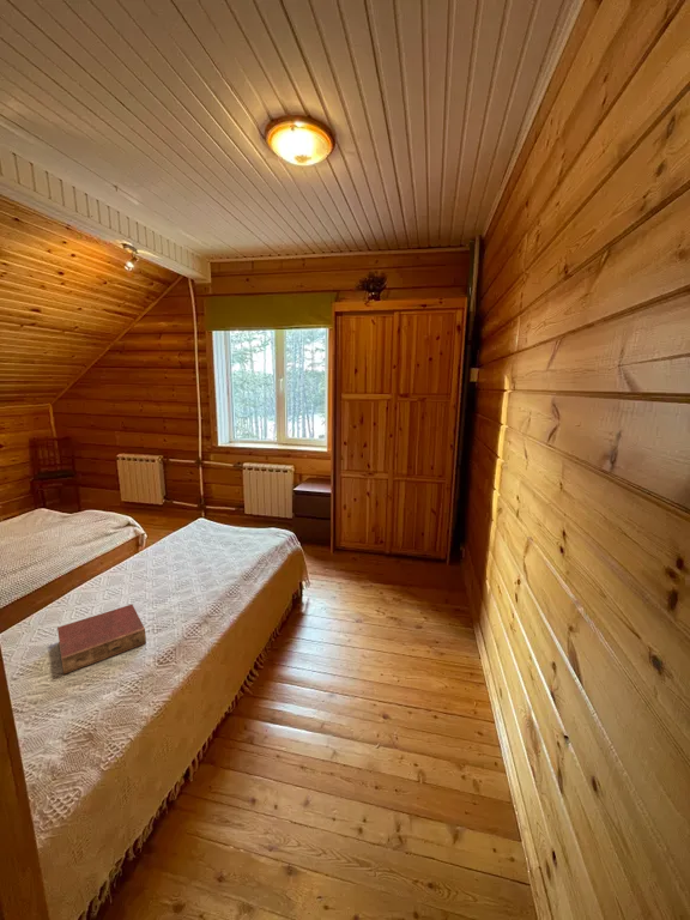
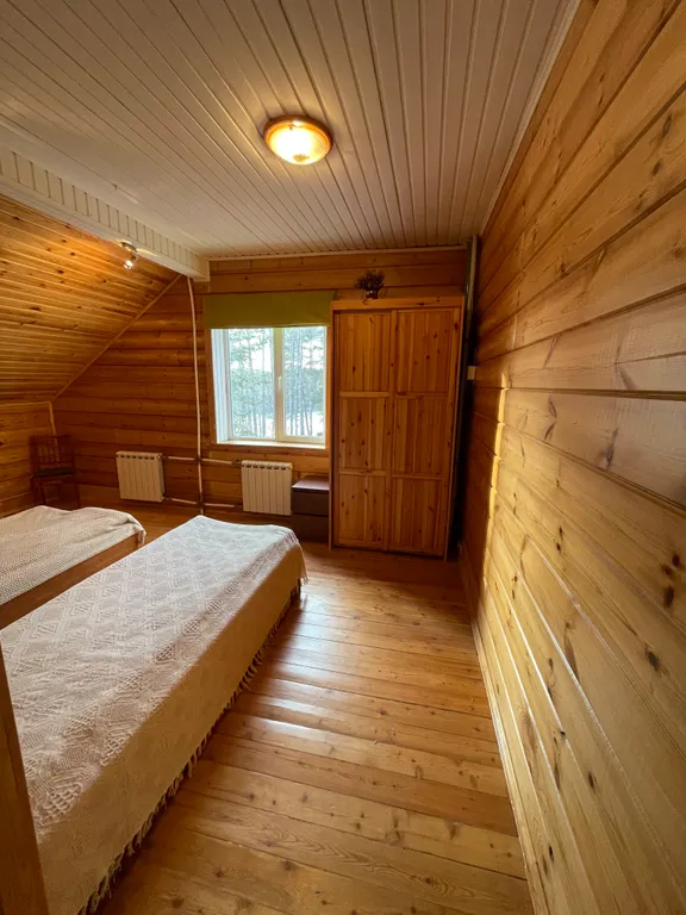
- book [56,604,147,676]
